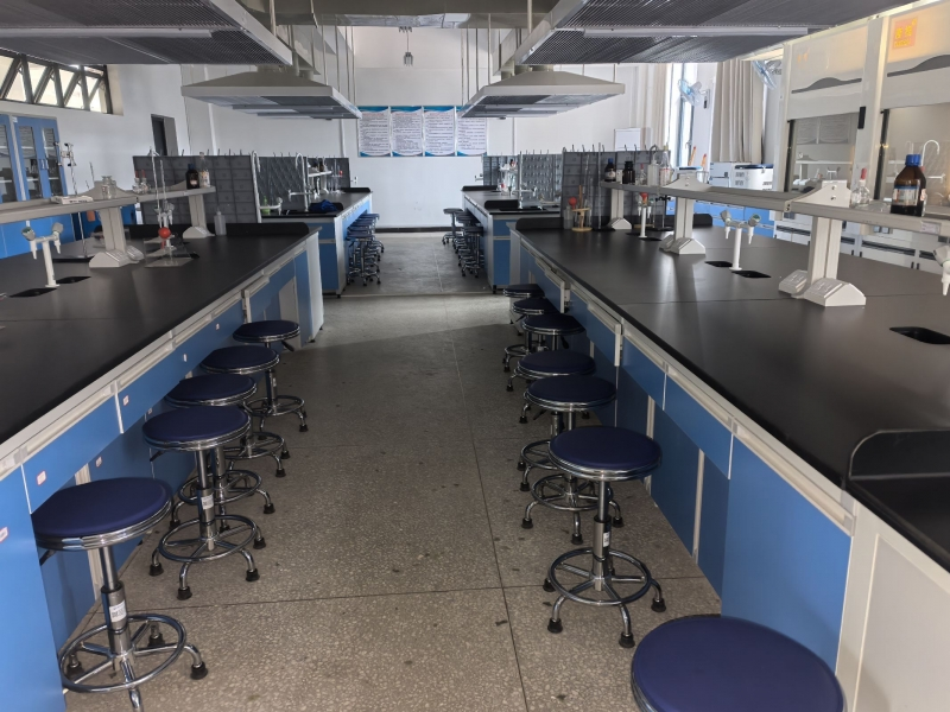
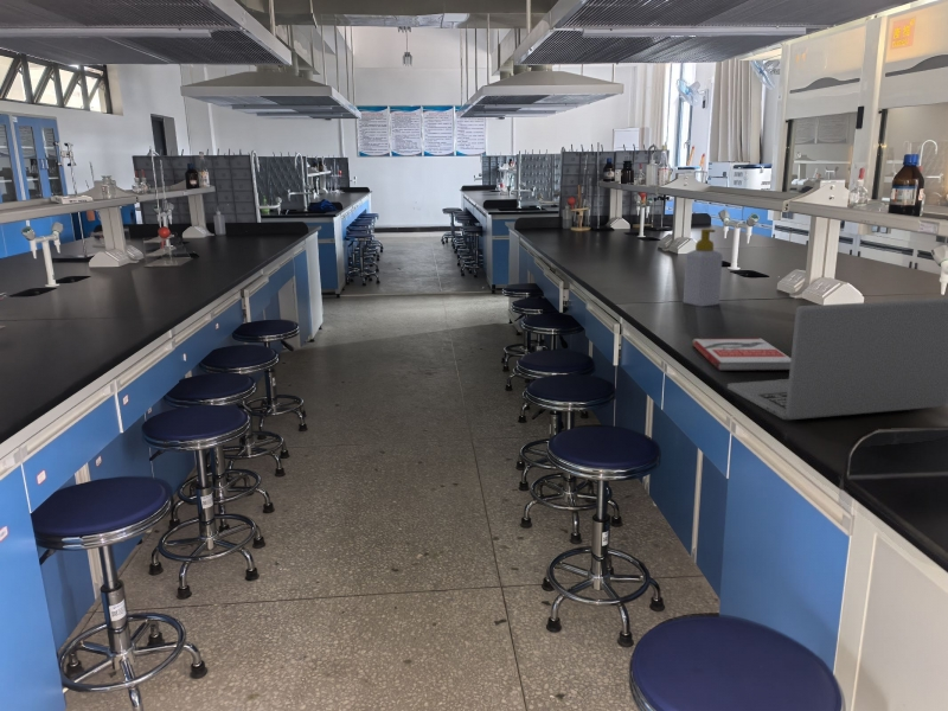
+ book [691,338,792,372]
+ laptop [726,297,948,421]
+ soap bottle [683,228,724,308]
